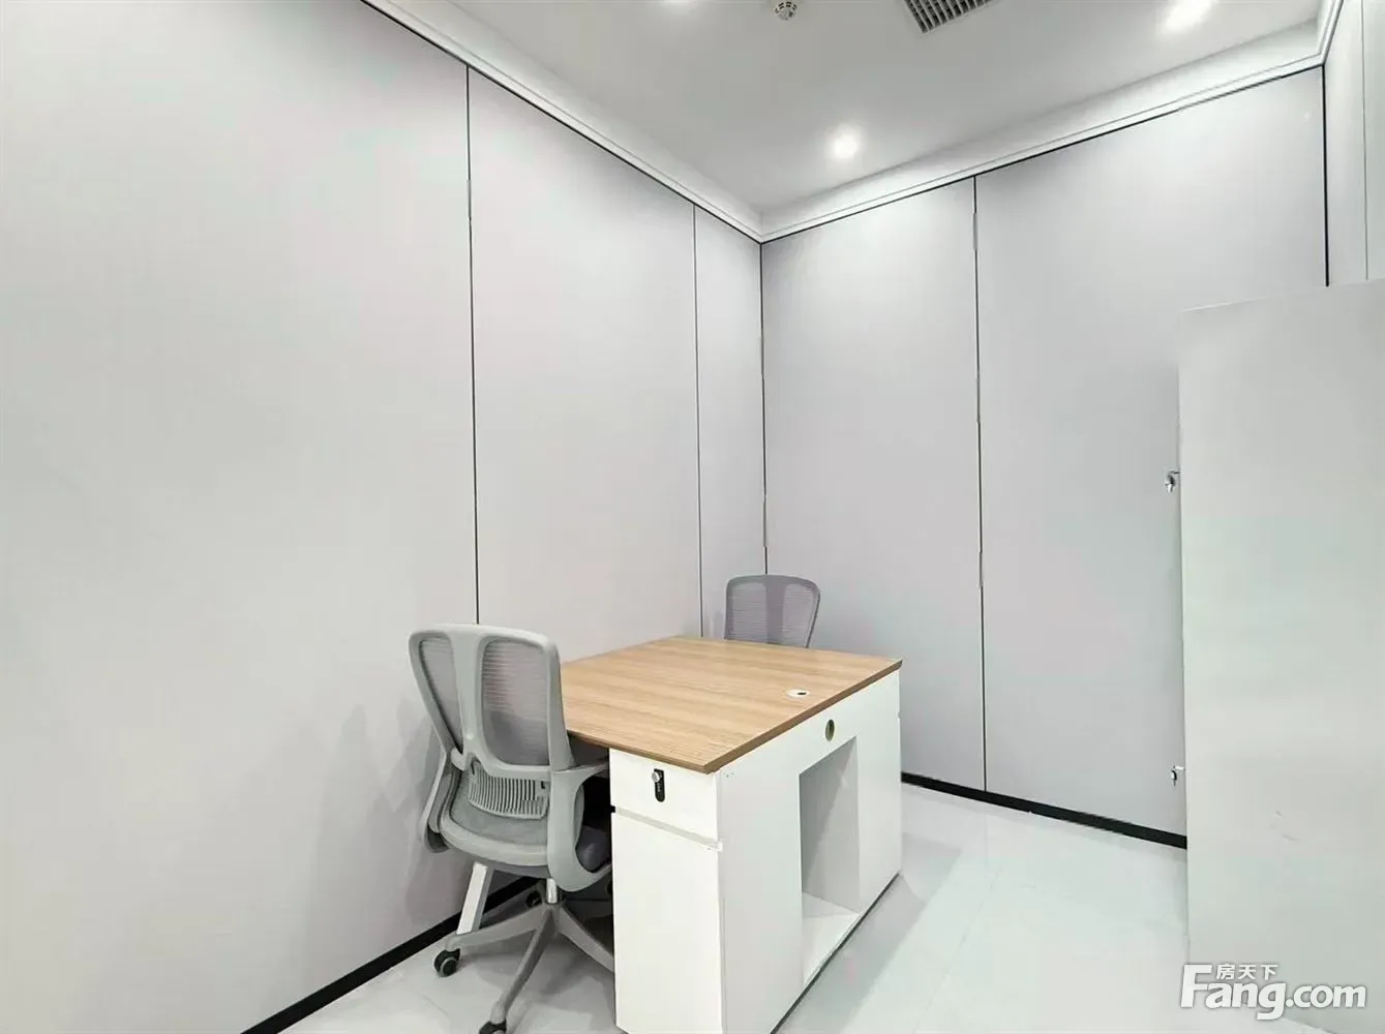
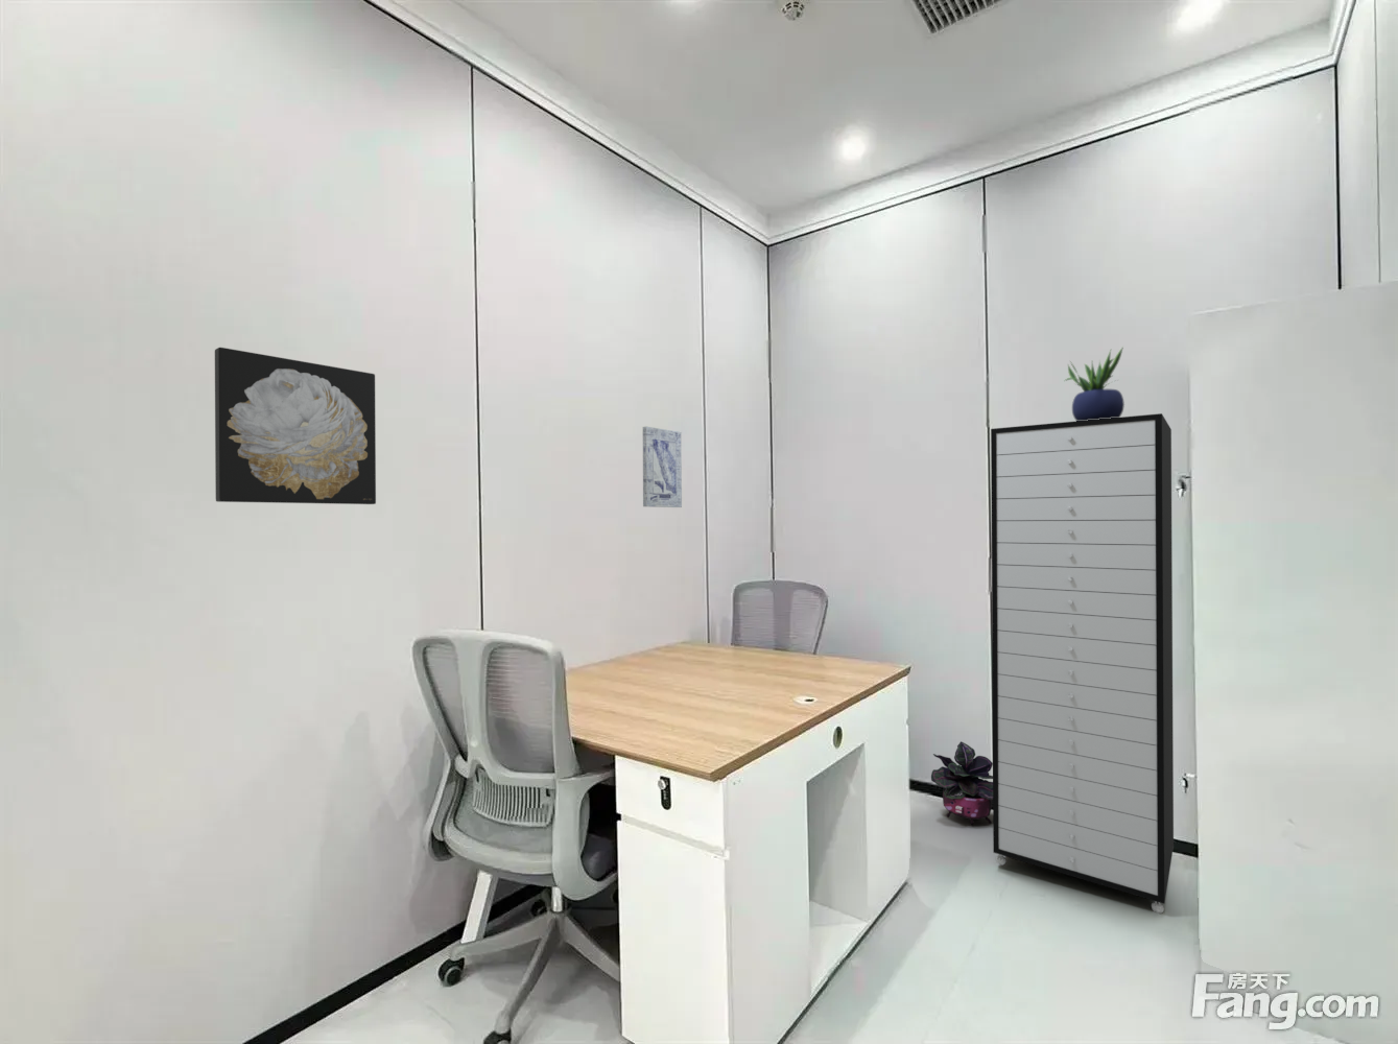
+ wall art [214,347,377,506]
+ wall art [643,425,683,509]
+ potted plant [1064,345,1125,422]
+ potted plant [930,740,993,825]
+ storage cabinet [990,412,1174,915]
